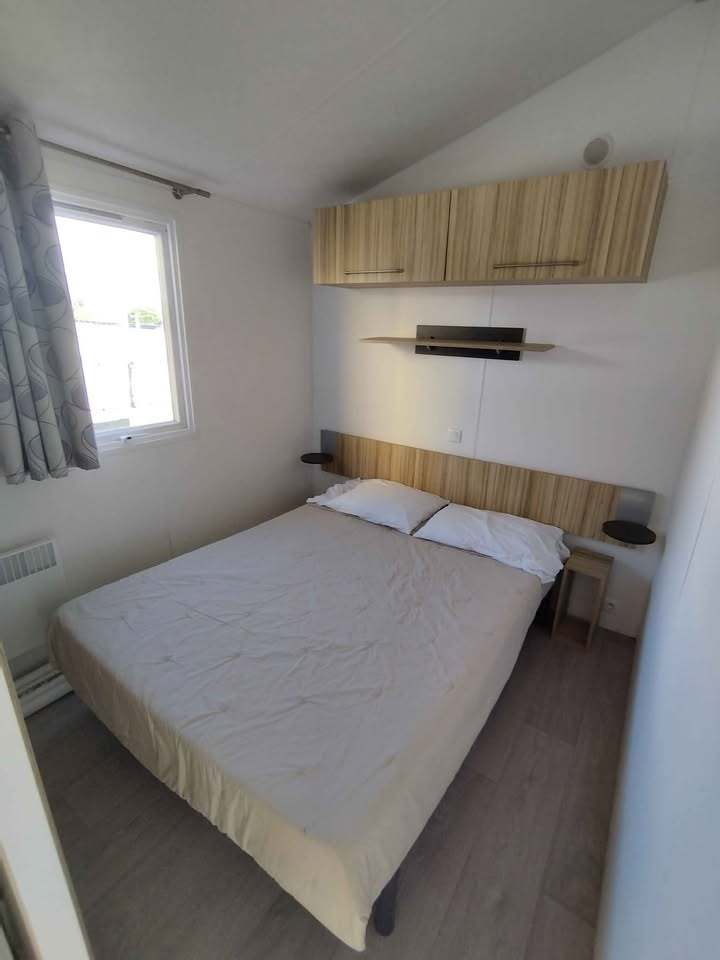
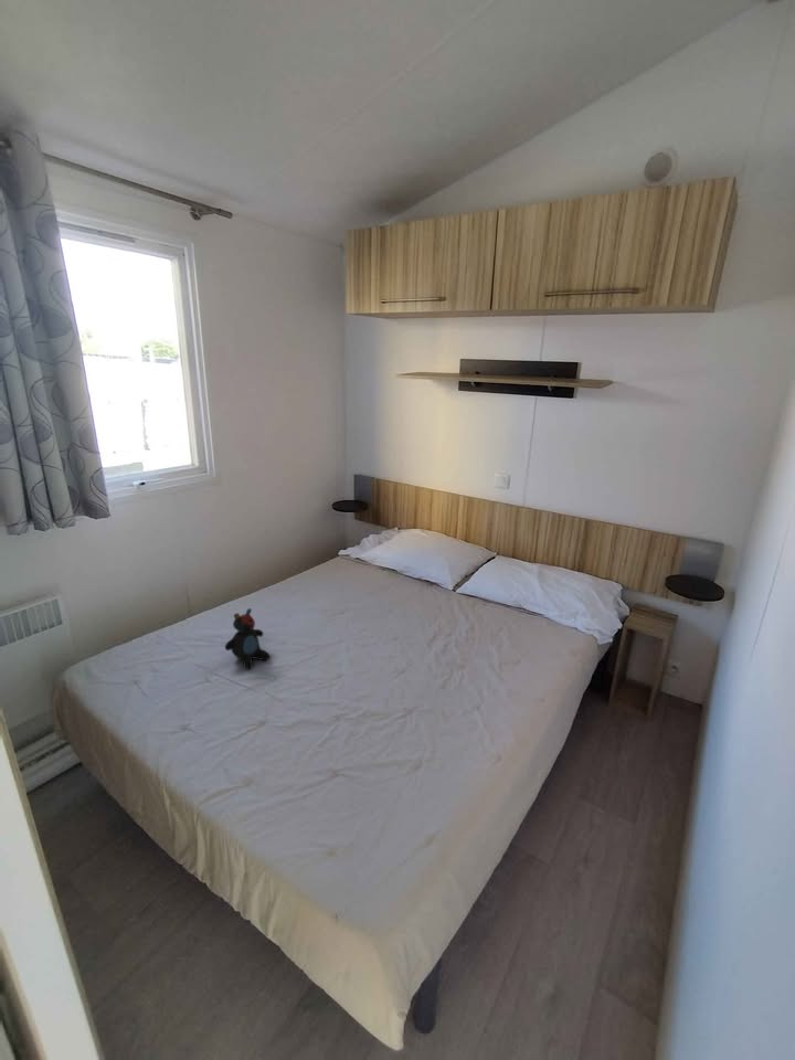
+ teddy bear [224,607,271,670]
